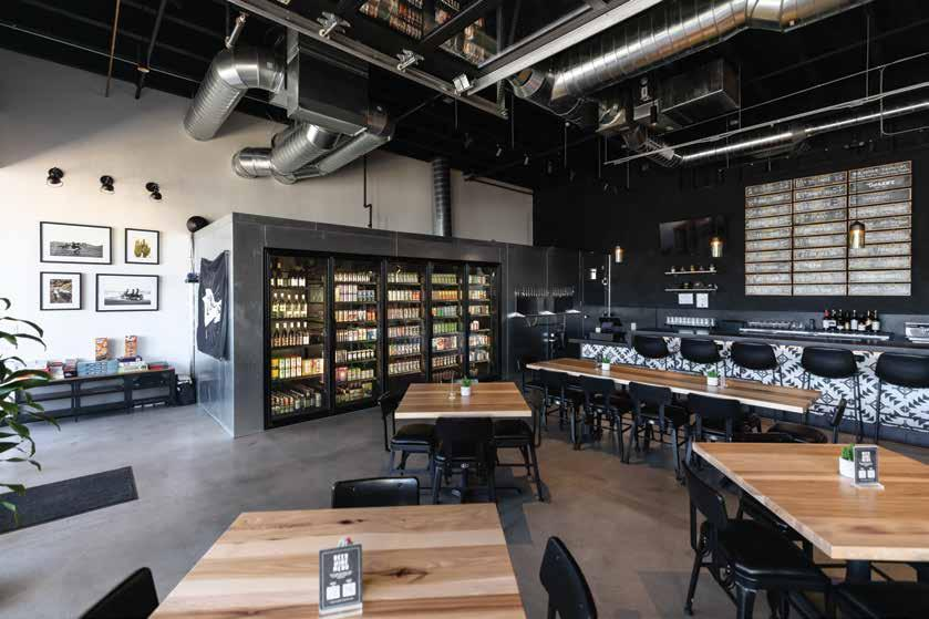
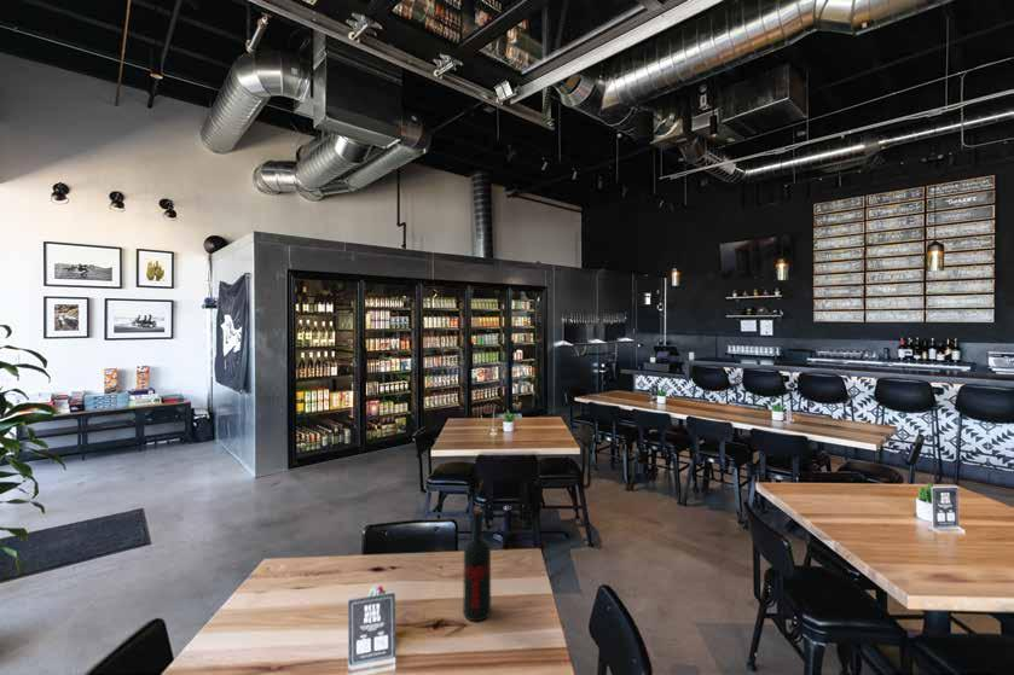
+ wine bottle [462,506,492,623]
